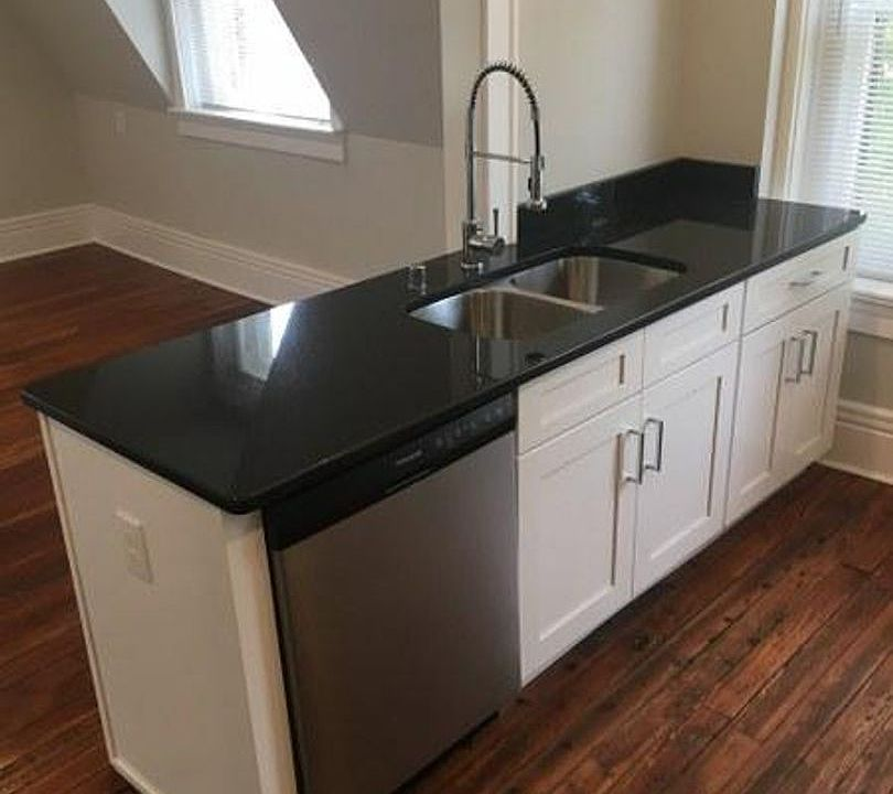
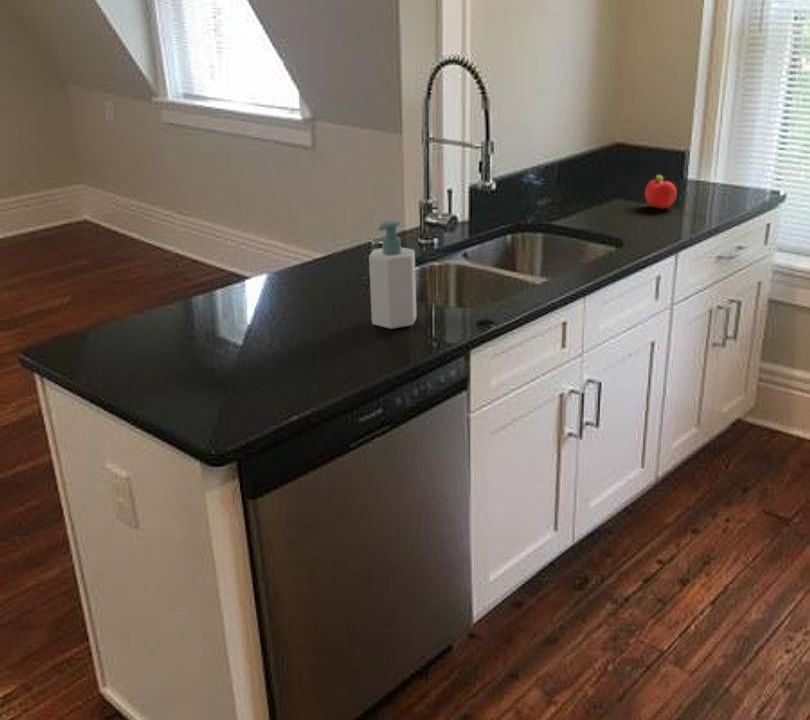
+ fruit [644,174,678,210]
+ soap bottle [368,219,418,330]
